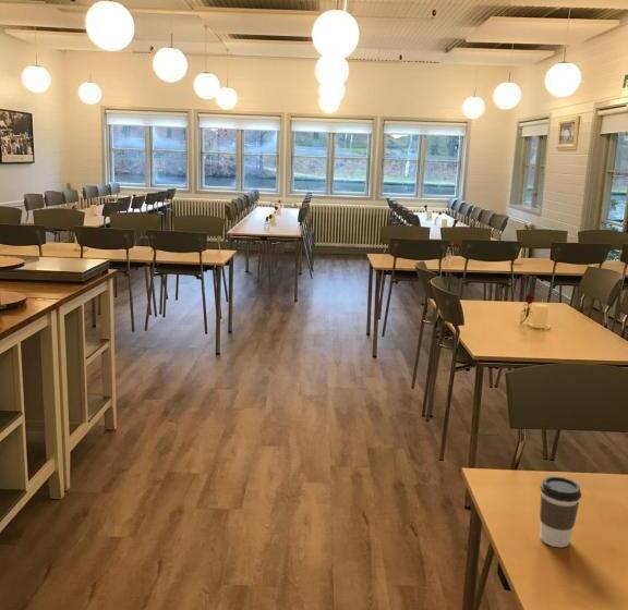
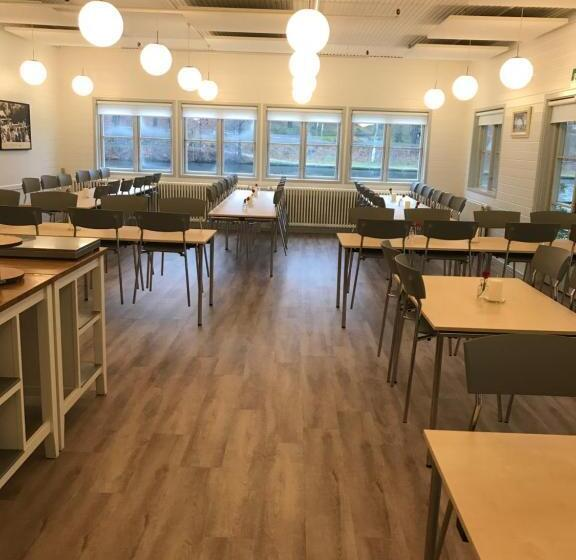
- coffee cup [539,475,582,549]
